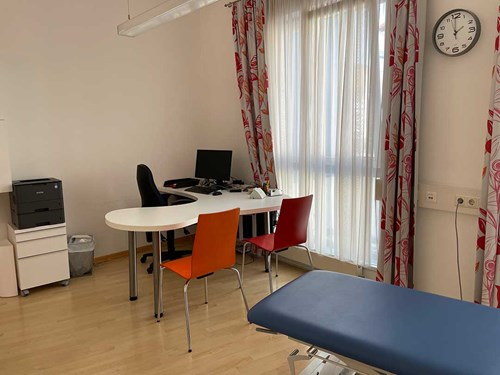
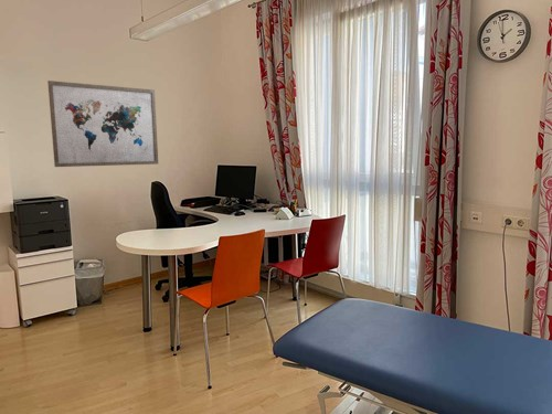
+ wall art [46,79,159,168]
